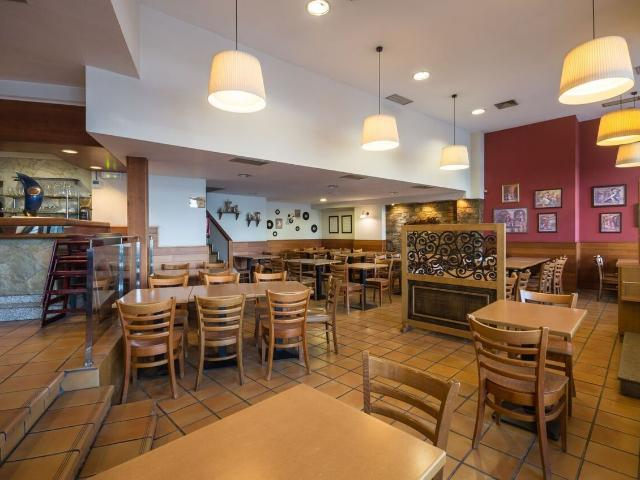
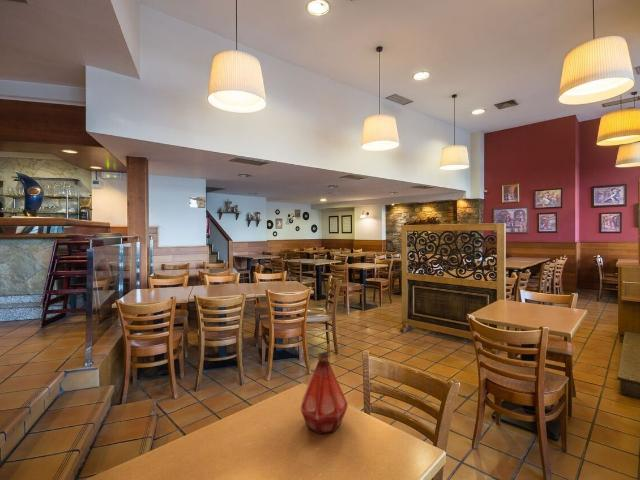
+ bottle [300,351,349,435]
